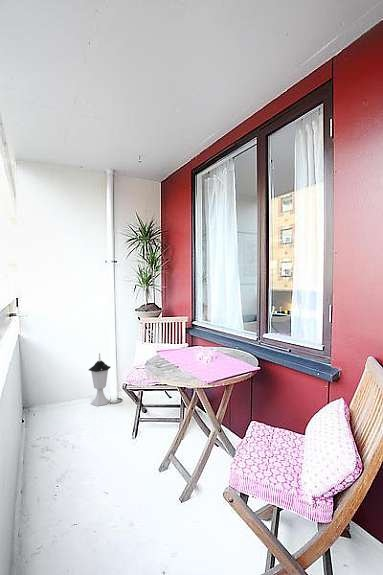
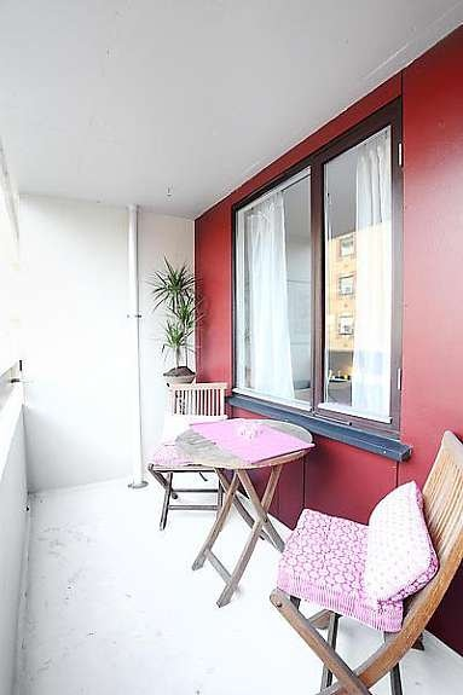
- lantern [88,352,111,407]
